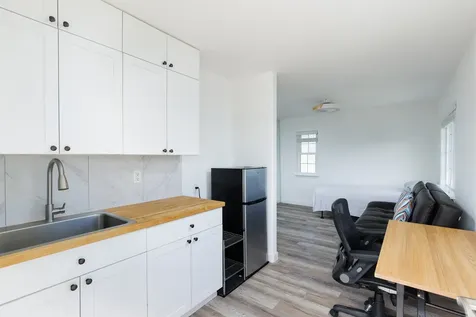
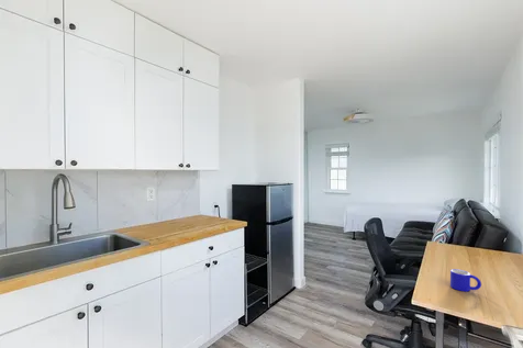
+ mug [449,268,482,292]
